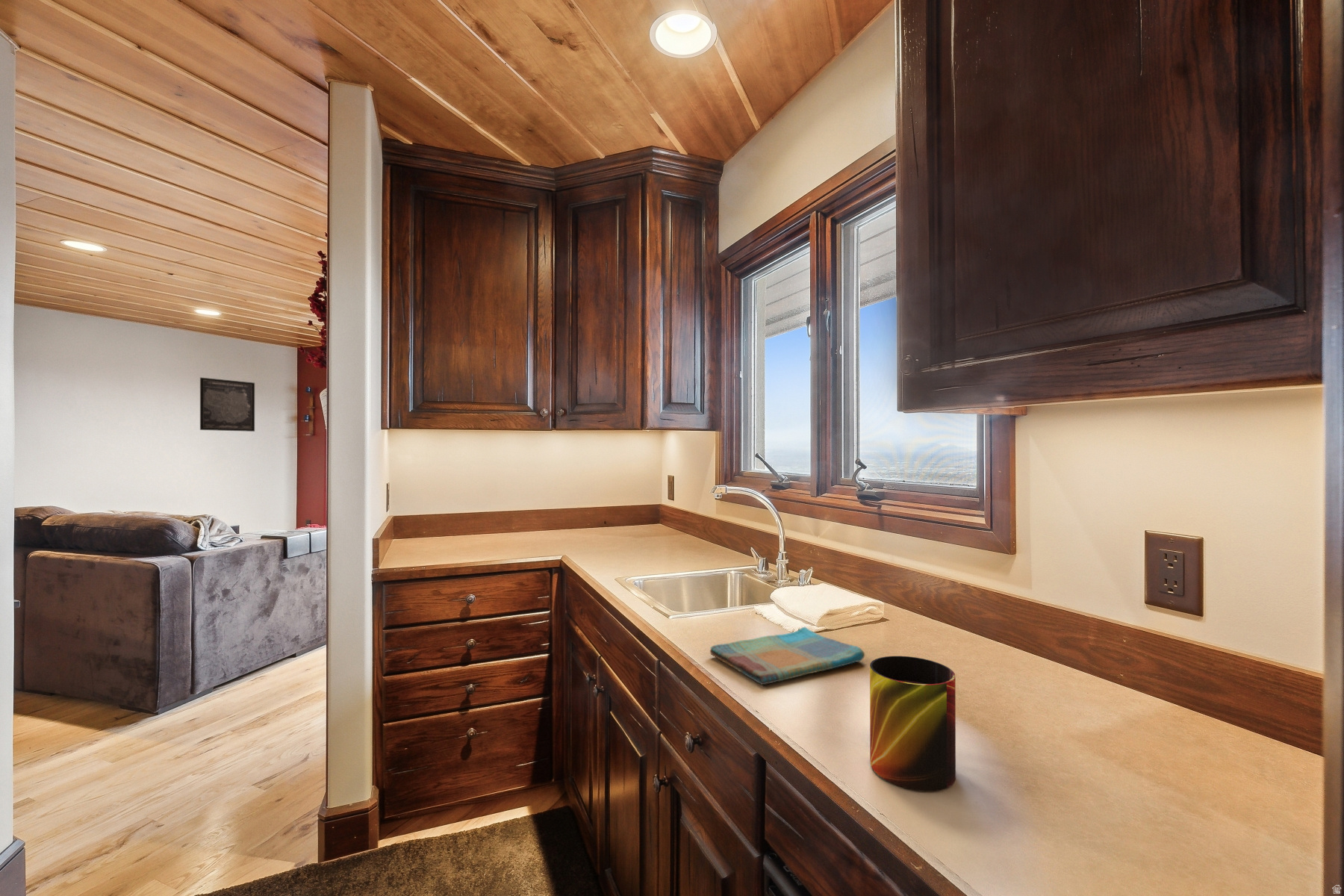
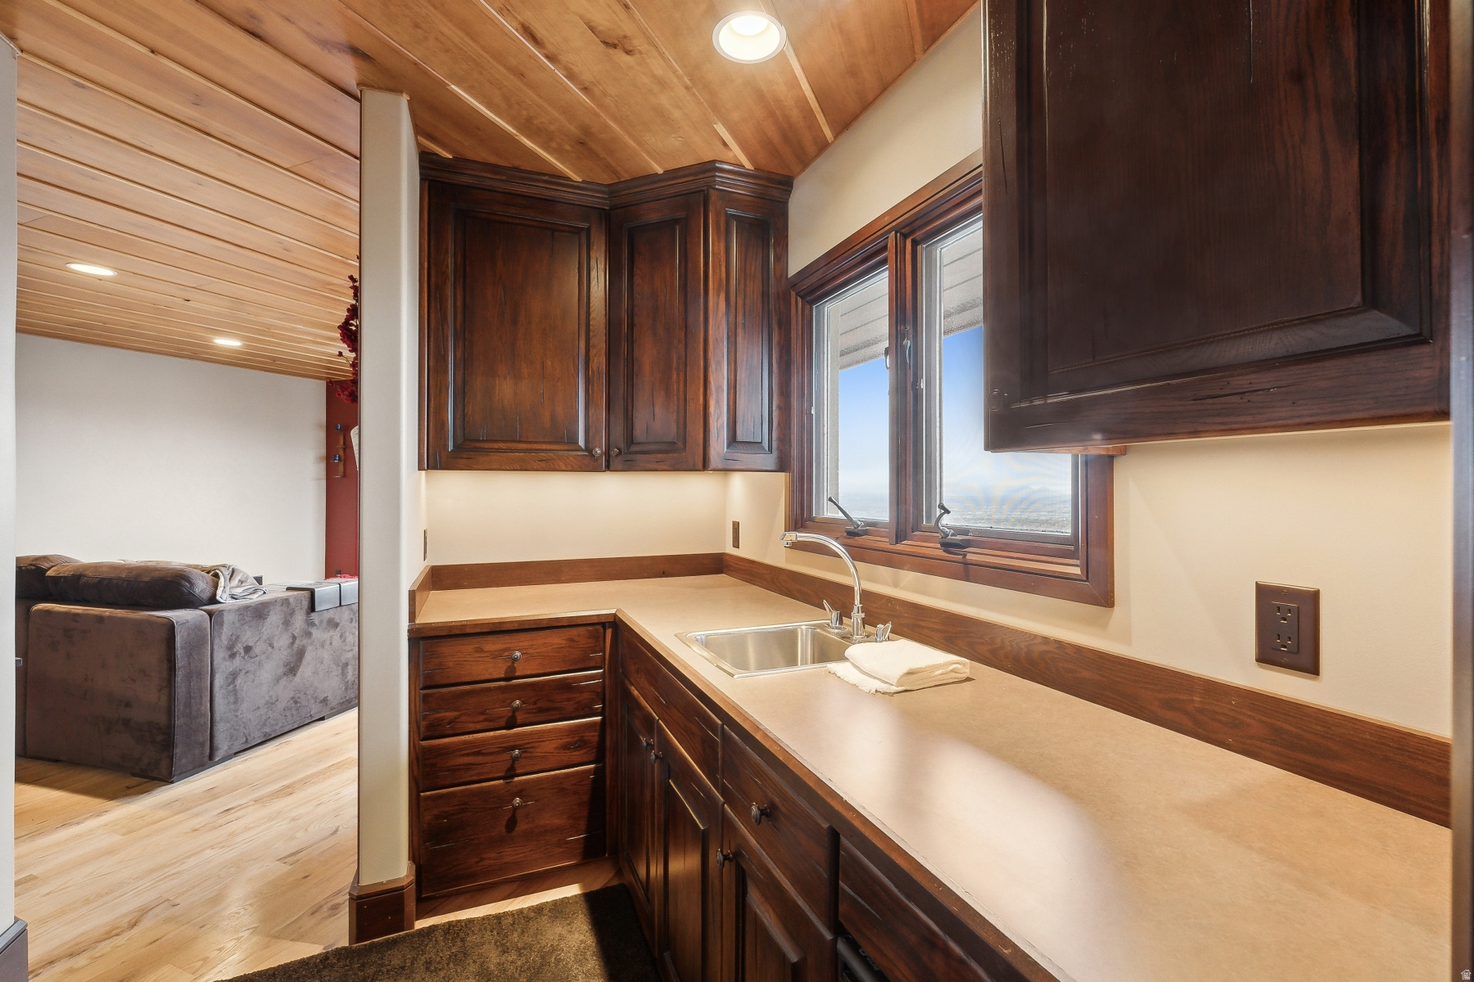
- mug [869,656,956,791]
- dish towel [709,626,865,685]
- wall art [199,377,255,432]
